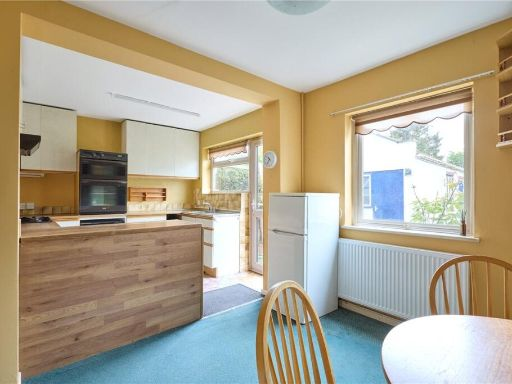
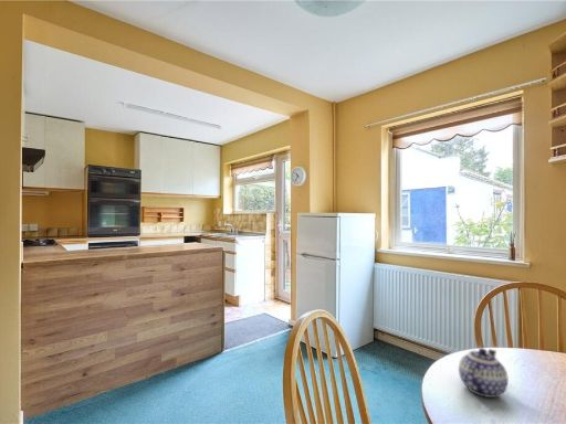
+ teapot [458,347,510,399]
